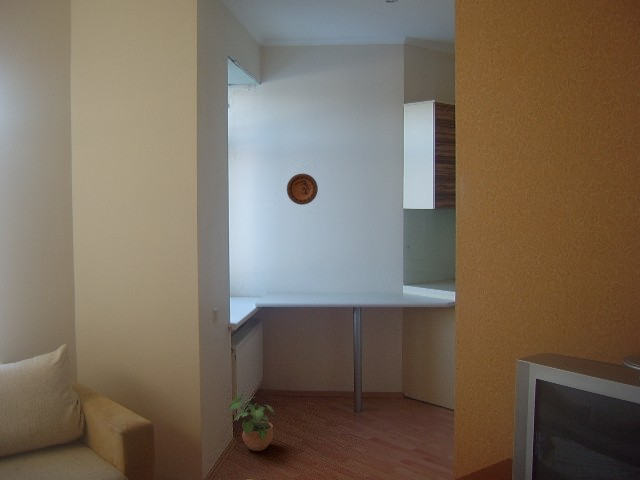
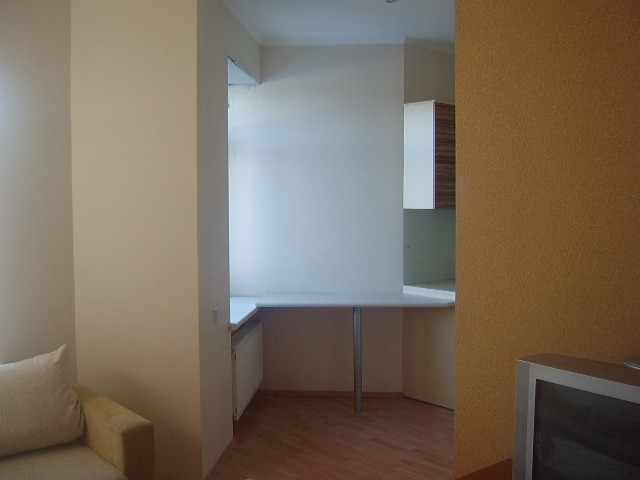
- potted plant [228,394,276,452]
- decorative plate [286,173,319,206]
